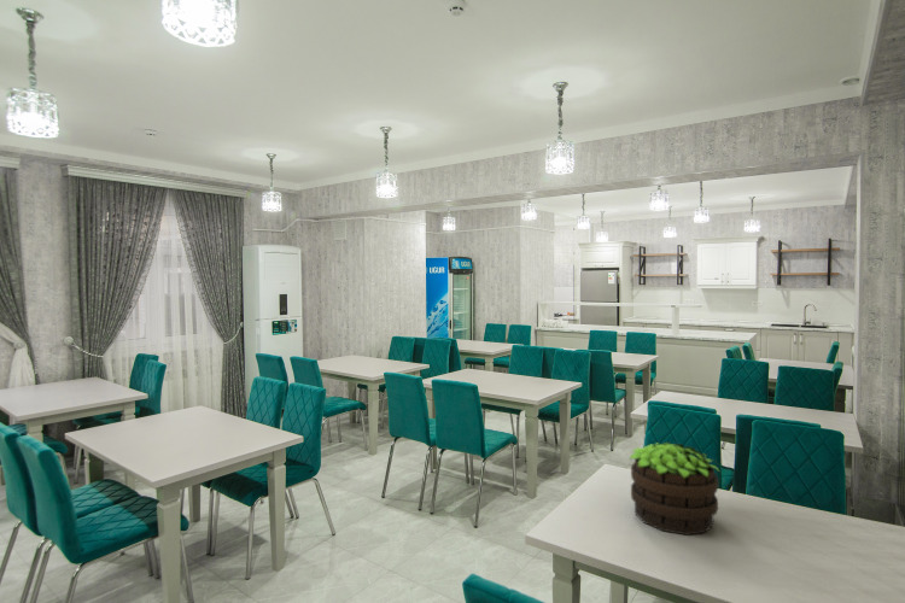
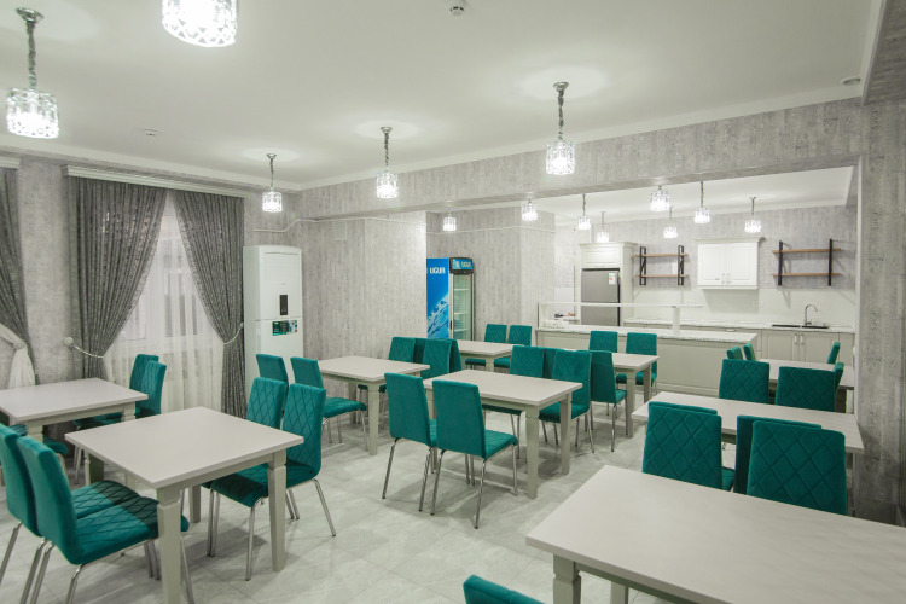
- potted plant [629,441,720,537]
